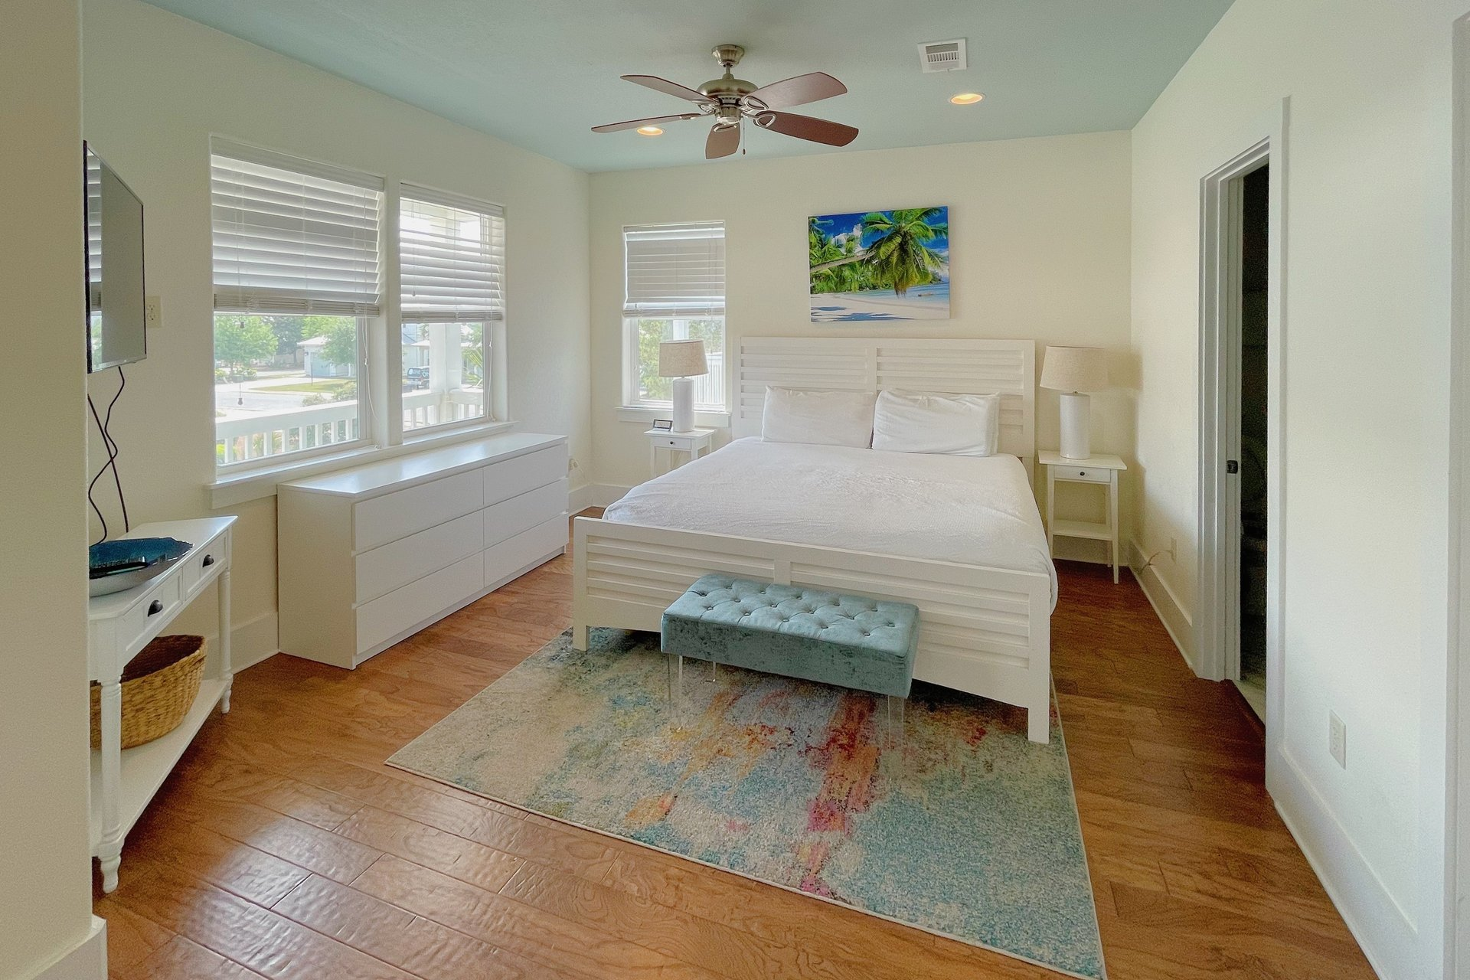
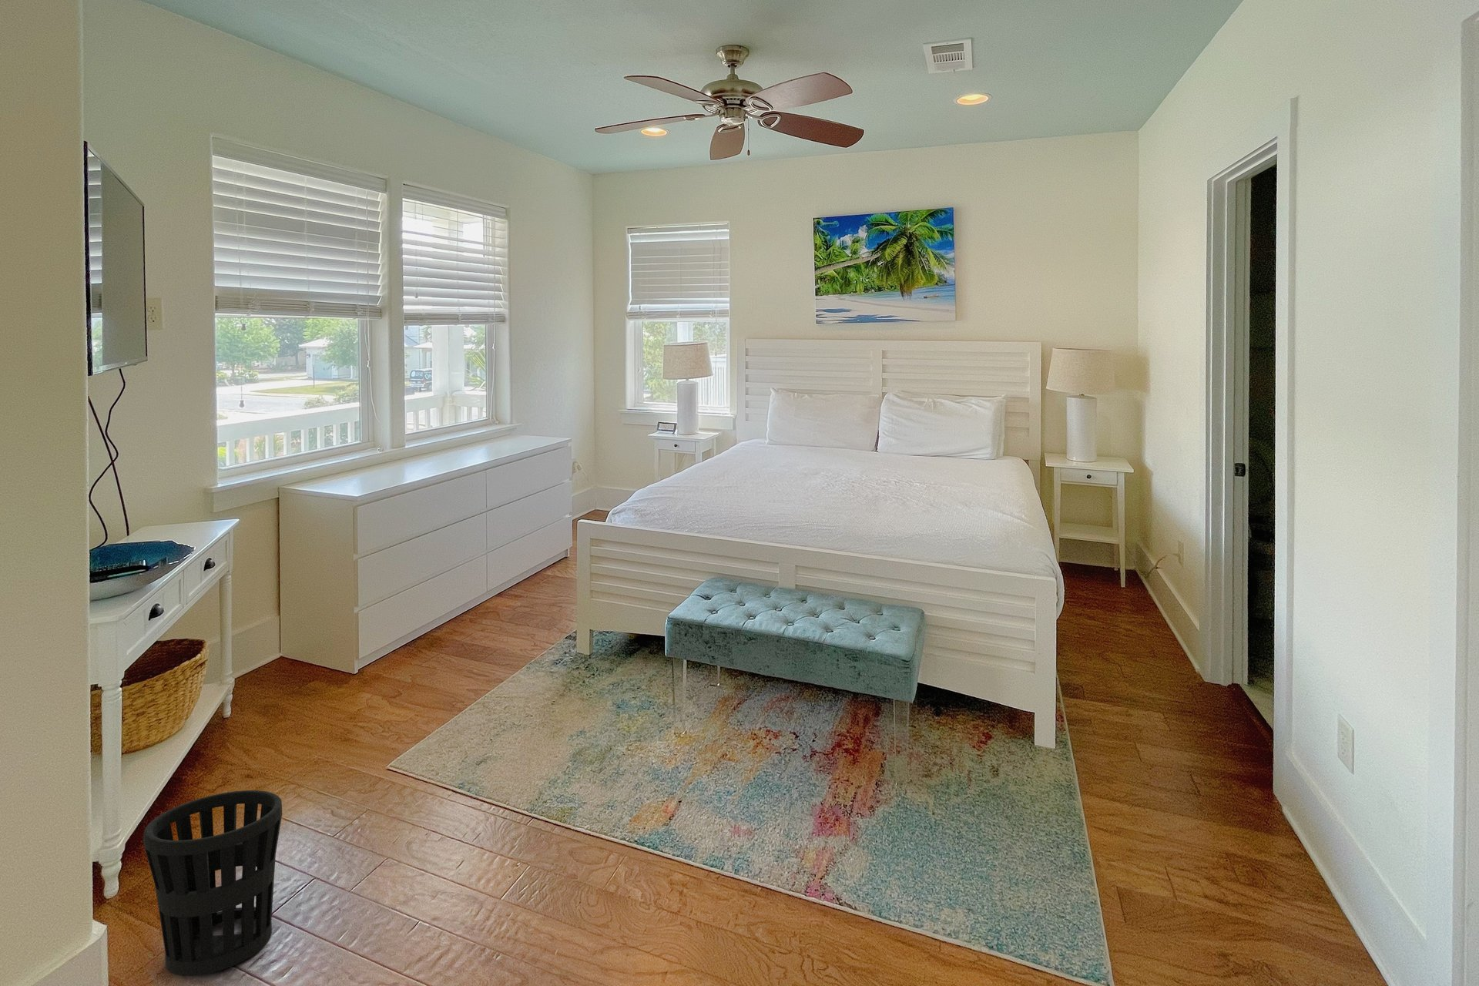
+ wastebasket [143,789,283,977]
